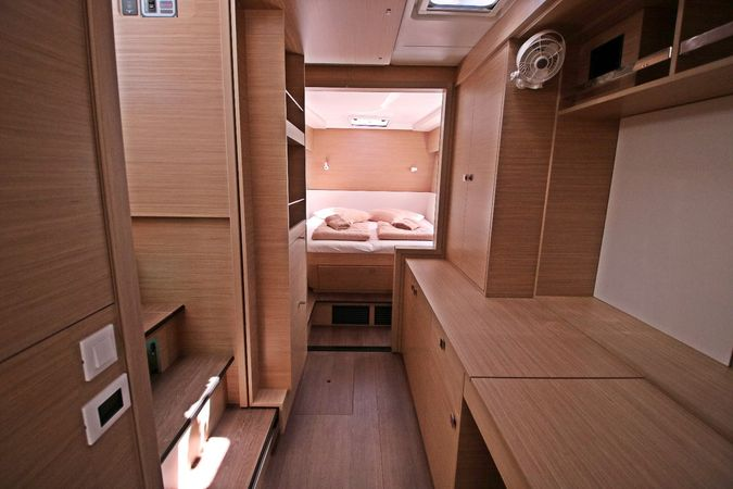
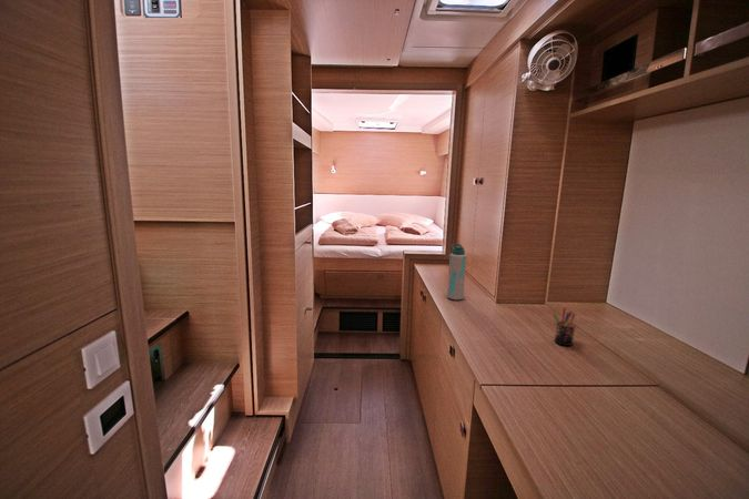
+ water bottle [446,243,467,301]
+ pen holder [553,307,577,347]
